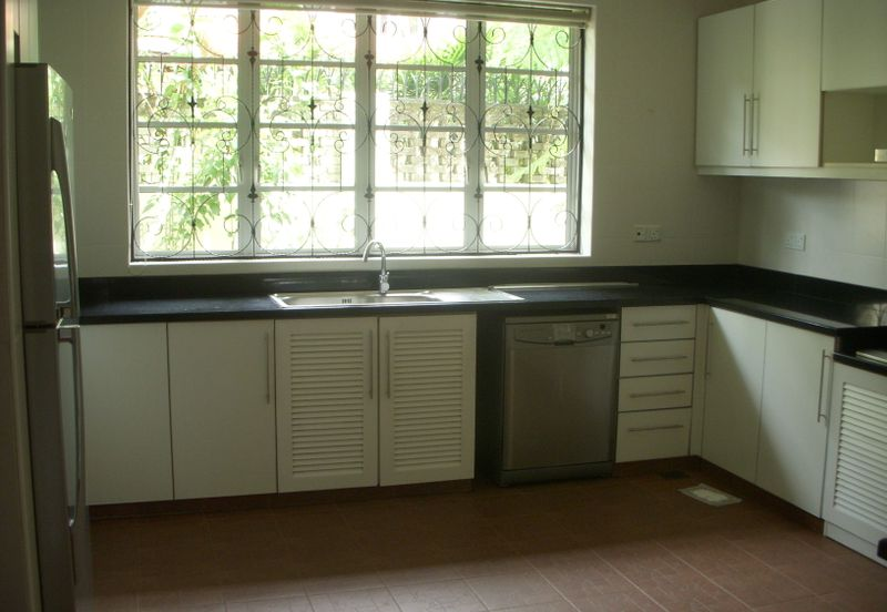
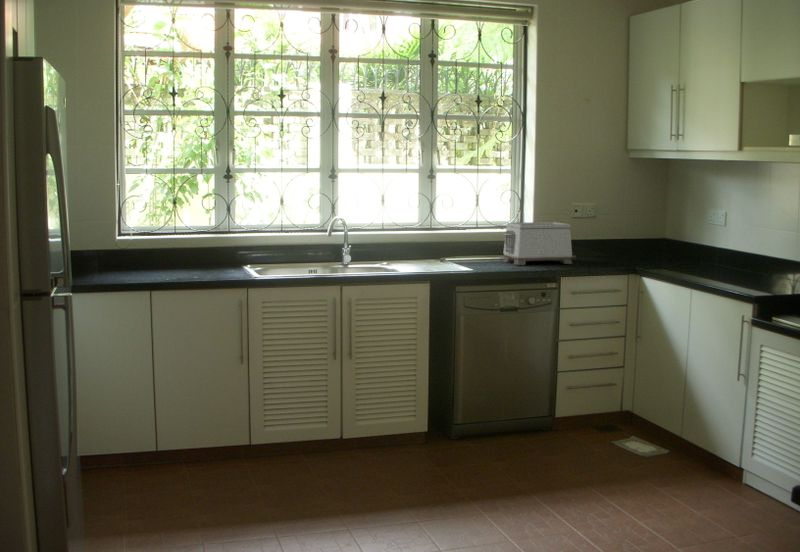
+ toaster [502,221,573,266]
